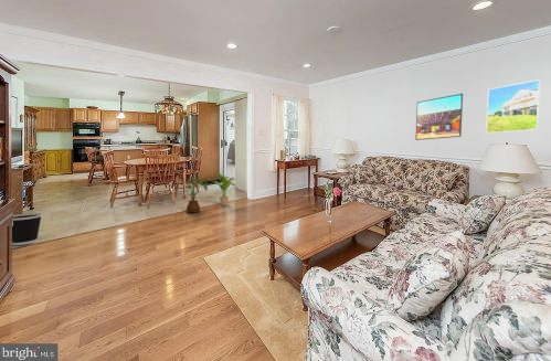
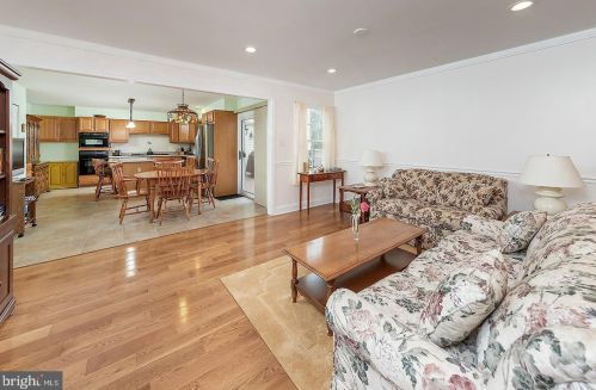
- wastebasket [11,212,43,246]
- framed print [414,93,464,141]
- potted plant [211,171,235,208]
- house plant [180,177,209,213]
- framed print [485,78,541,135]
